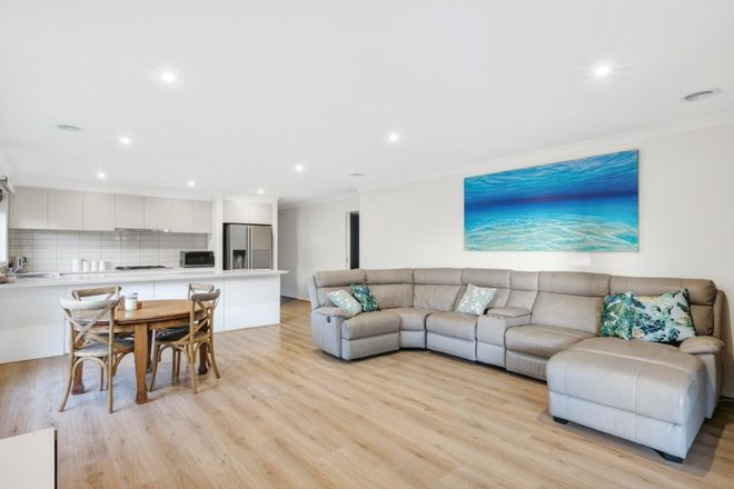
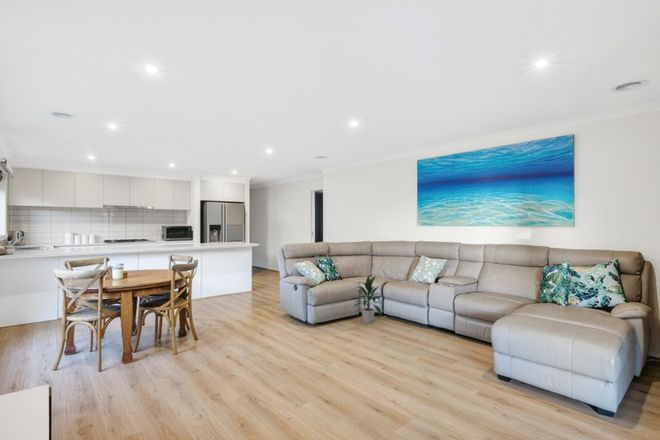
+ indoor plant [350,274,383,324]
